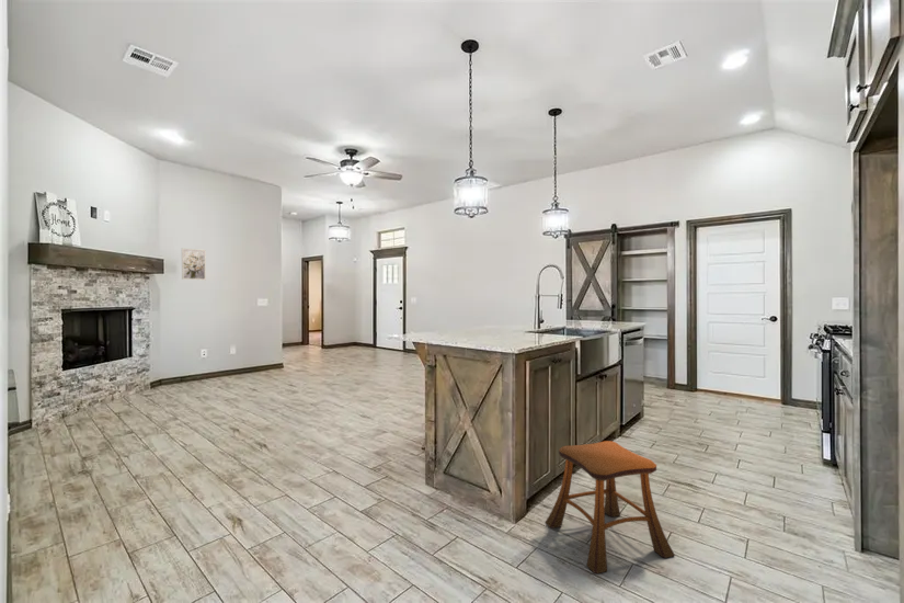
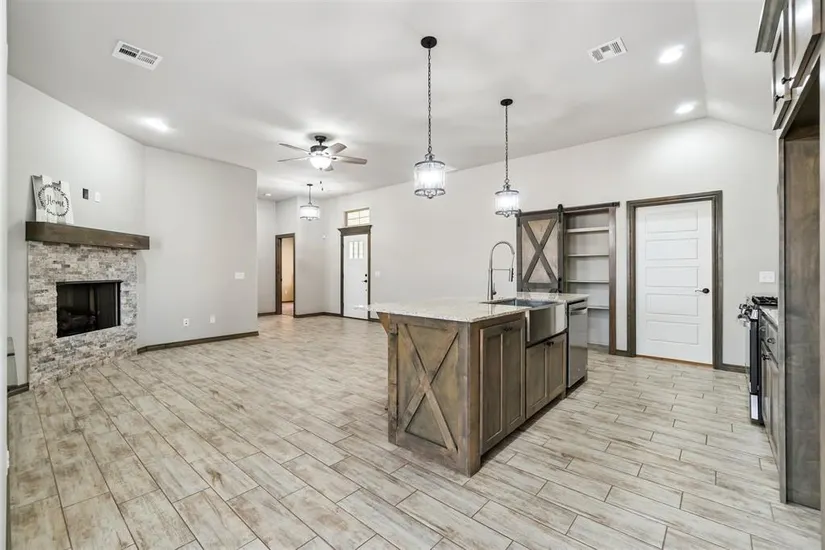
- wall art [181,247,207,281]
- stool [545,440,675,574]
